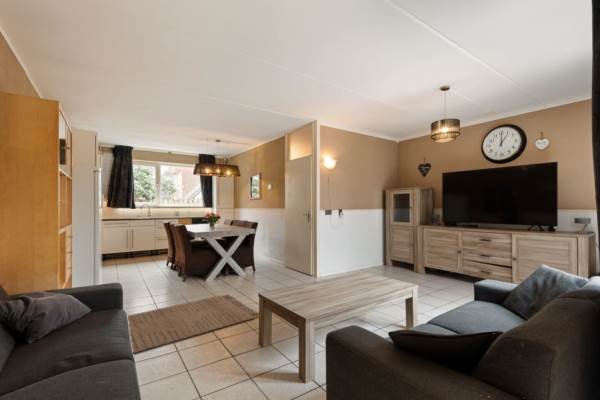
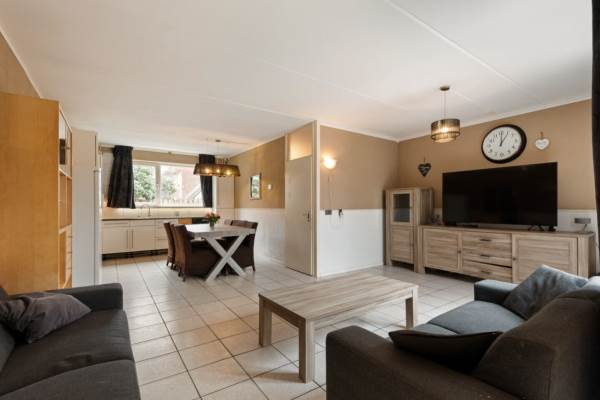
- rug [127,293,260,354]
